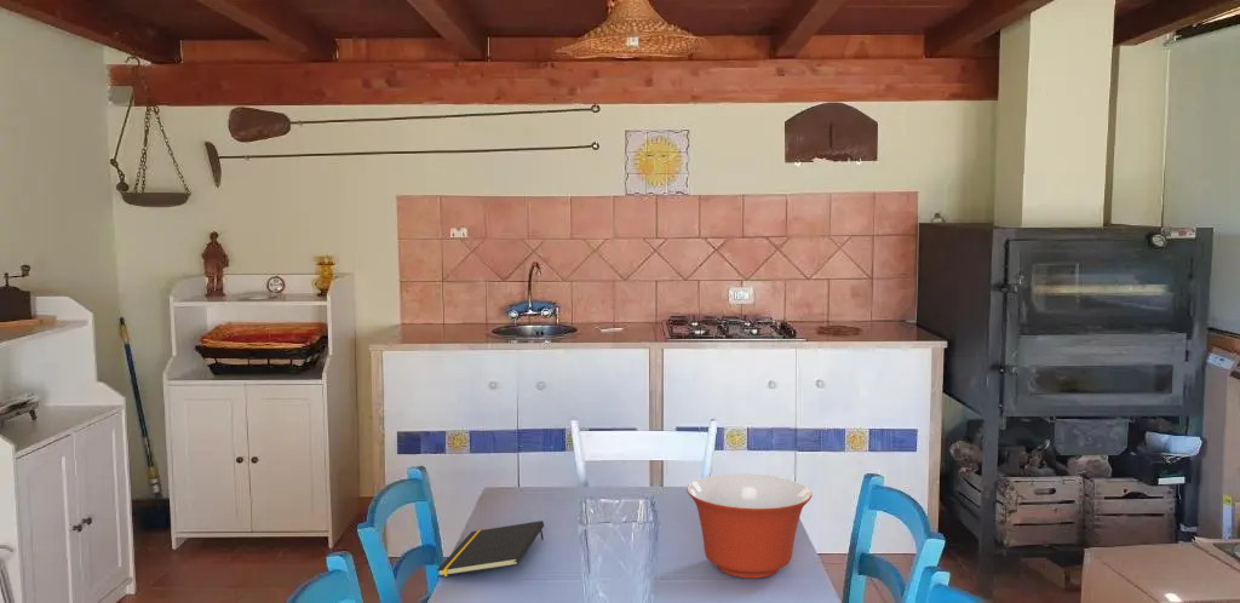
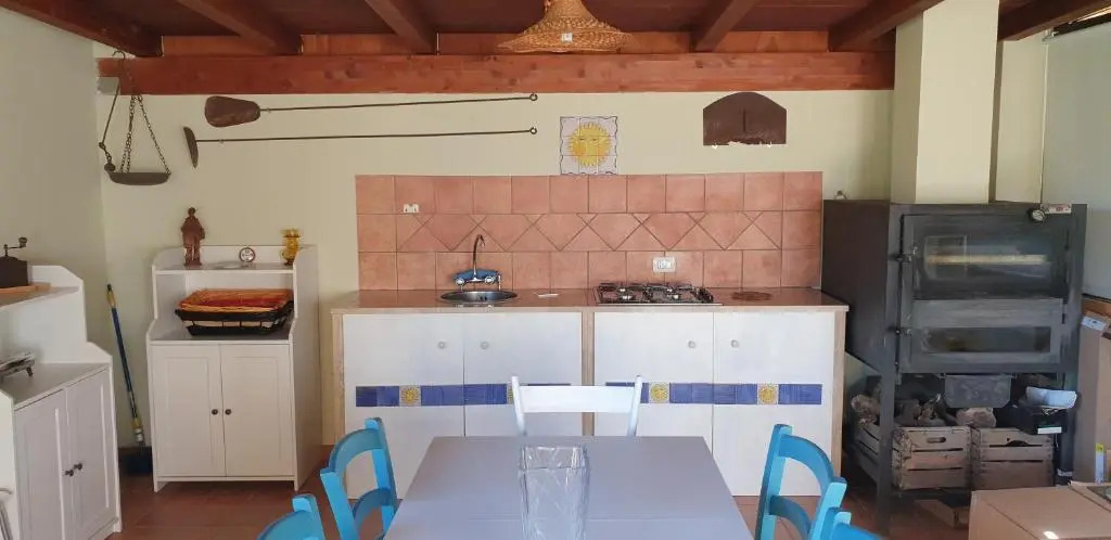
- notepad [436,519,545,578]
- mixing bowl [685,472,813,579]
